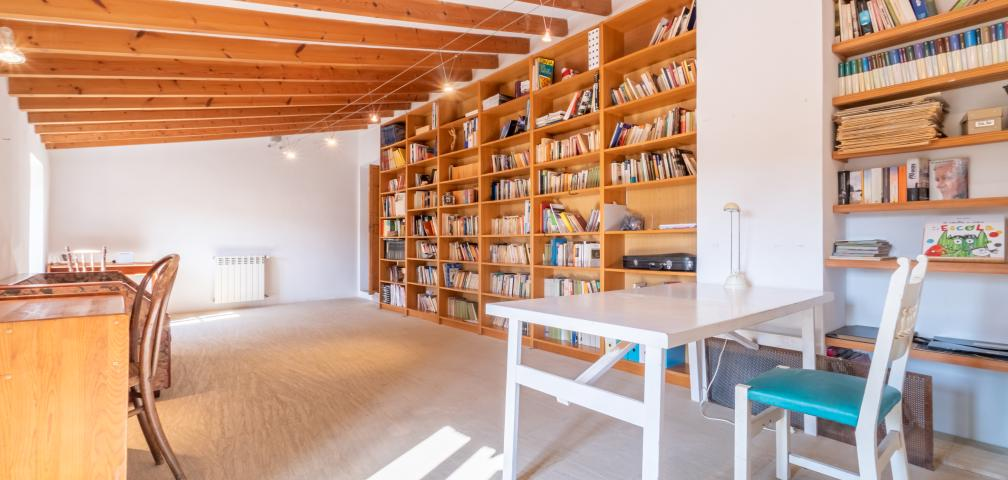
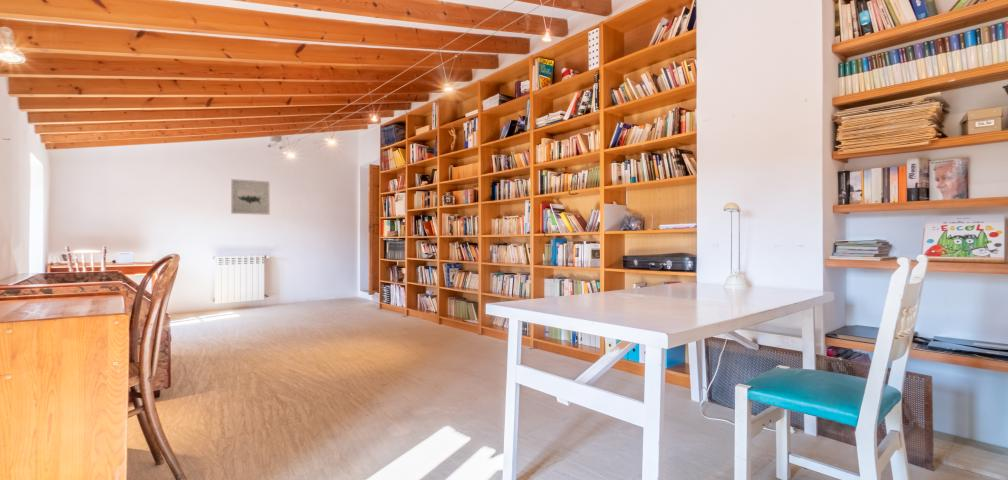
+ wall art [230,178,271,216]
